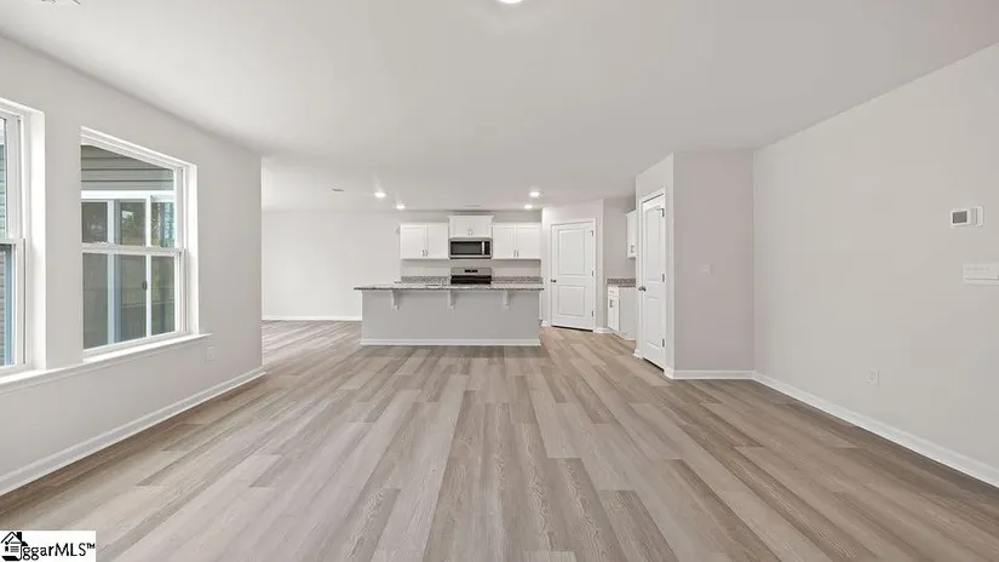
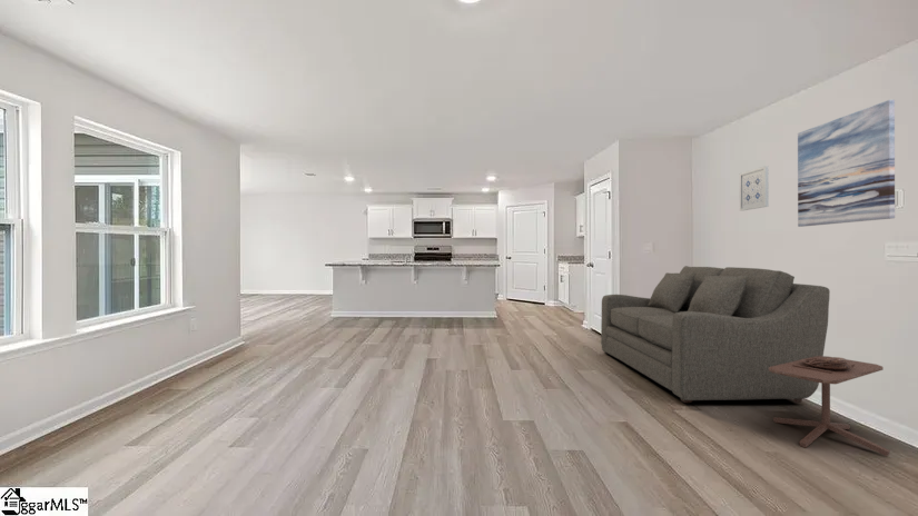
+ wall art [739,165,770,211]
+ wall art [797,99,896,228]
+ side table [769,355,891,457]
+ sofa [600,265,831,404]
